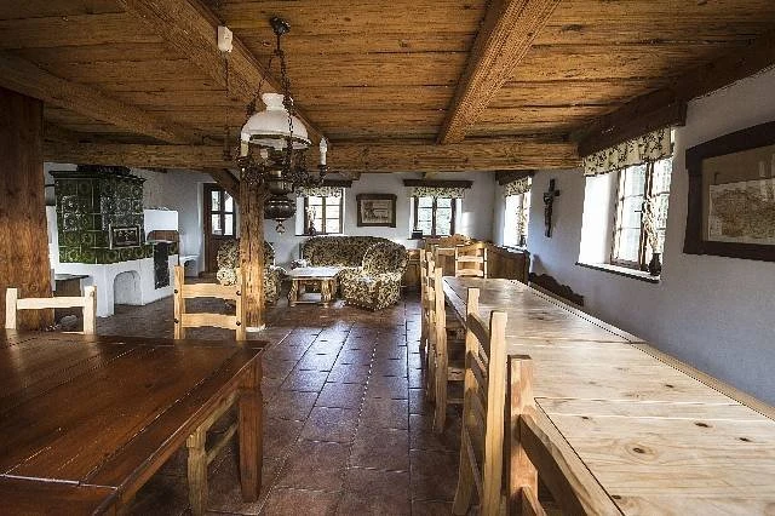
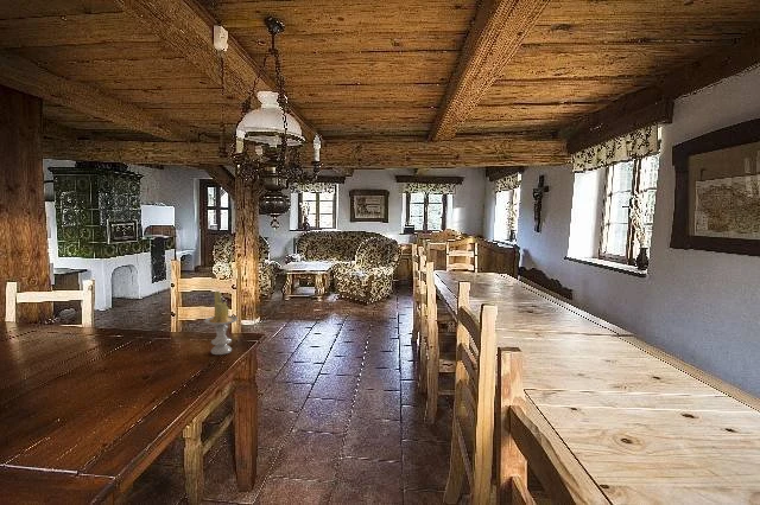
+ candle [203,290,239,356]
